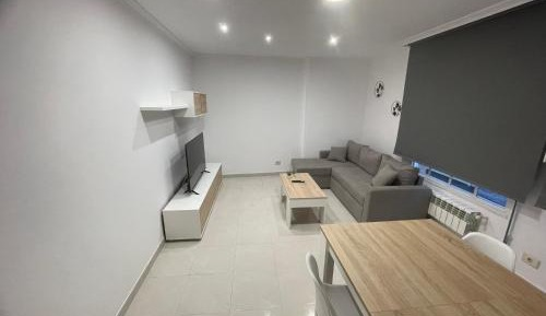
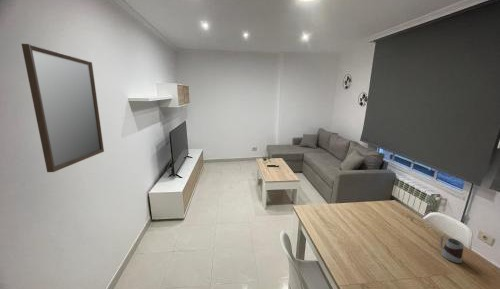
+ home mirror [21,43,105,173]
+ mug [439,234,465,264]
